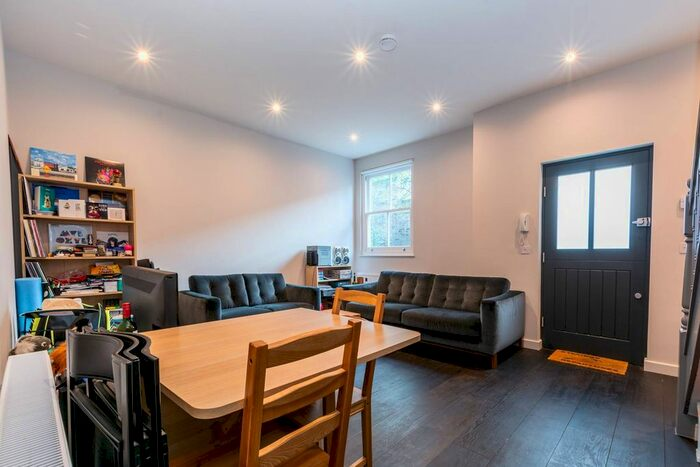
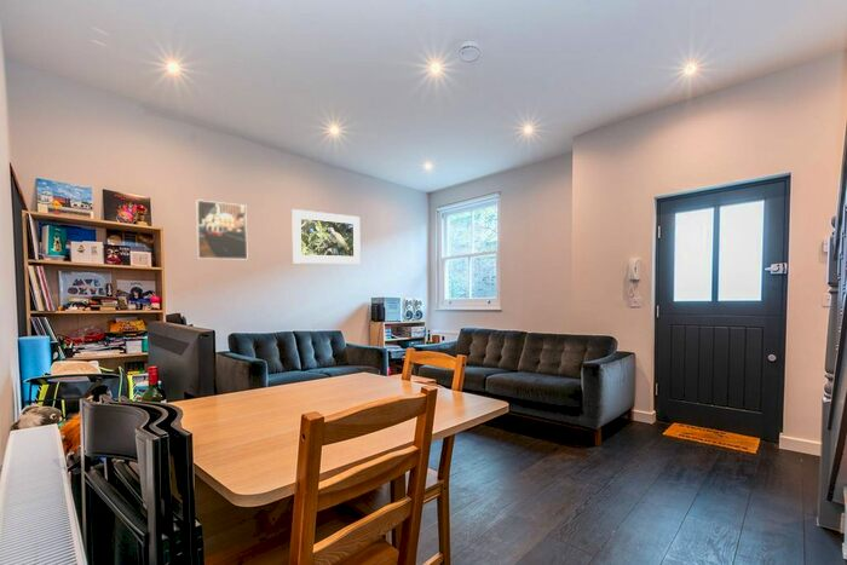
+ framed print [195,198,248,260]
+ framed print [290,208,362,265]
